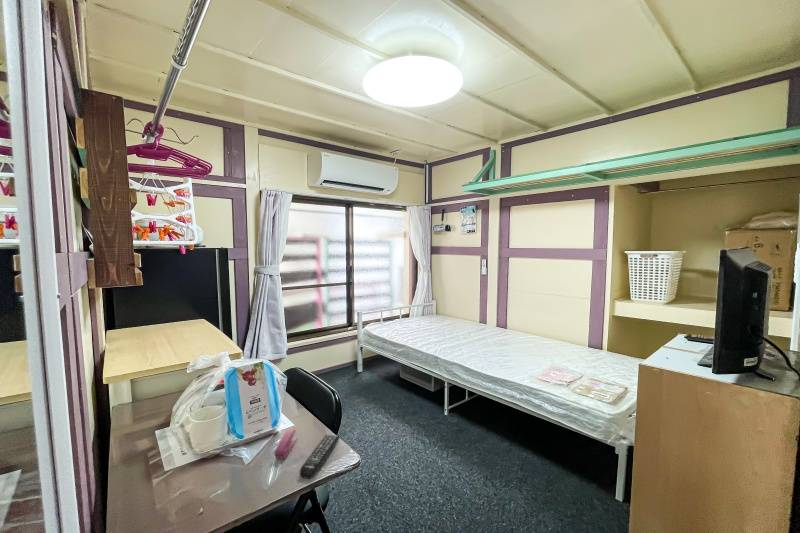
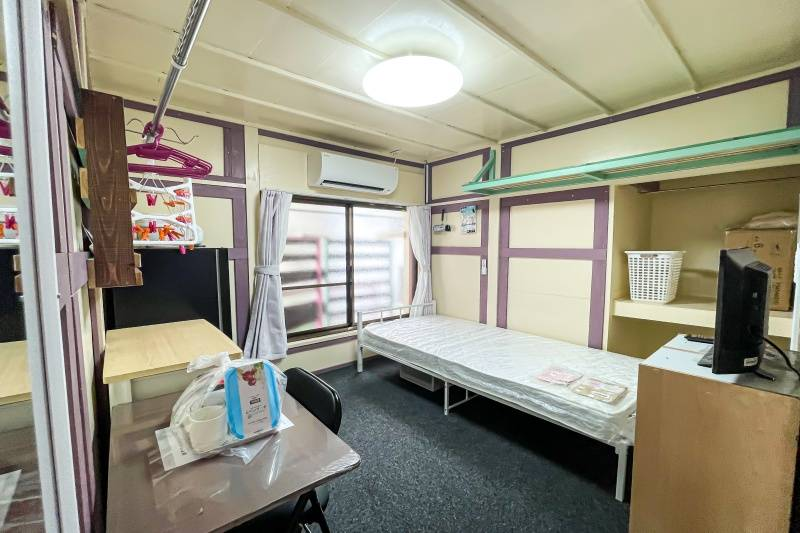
- remote control [299,434,341,480]
- stapler [274,428,298,460]
